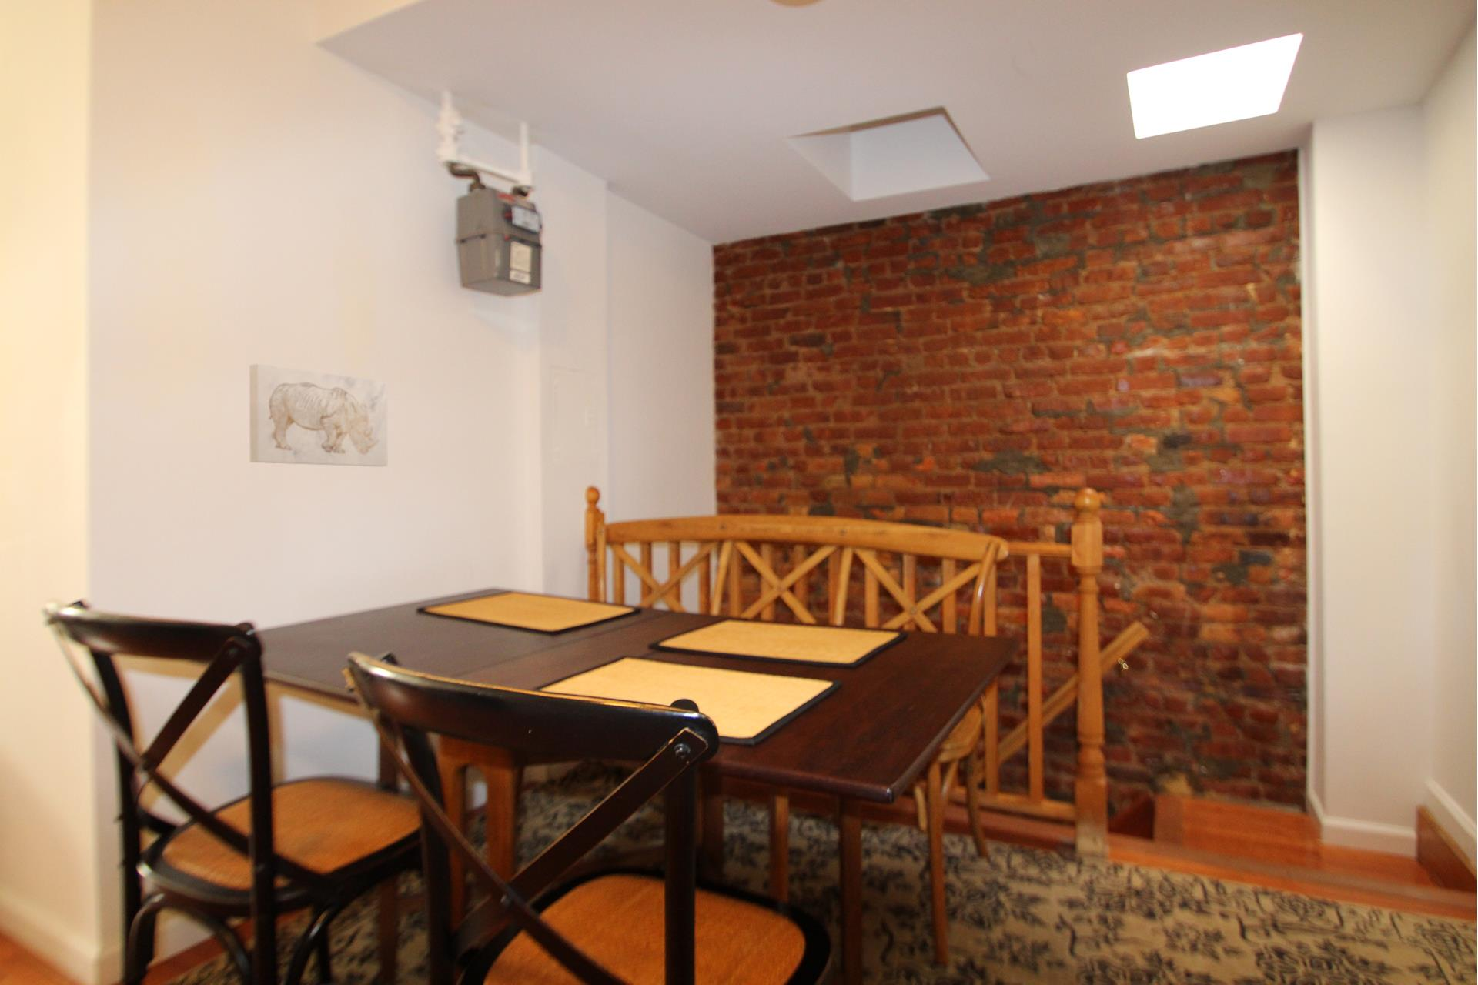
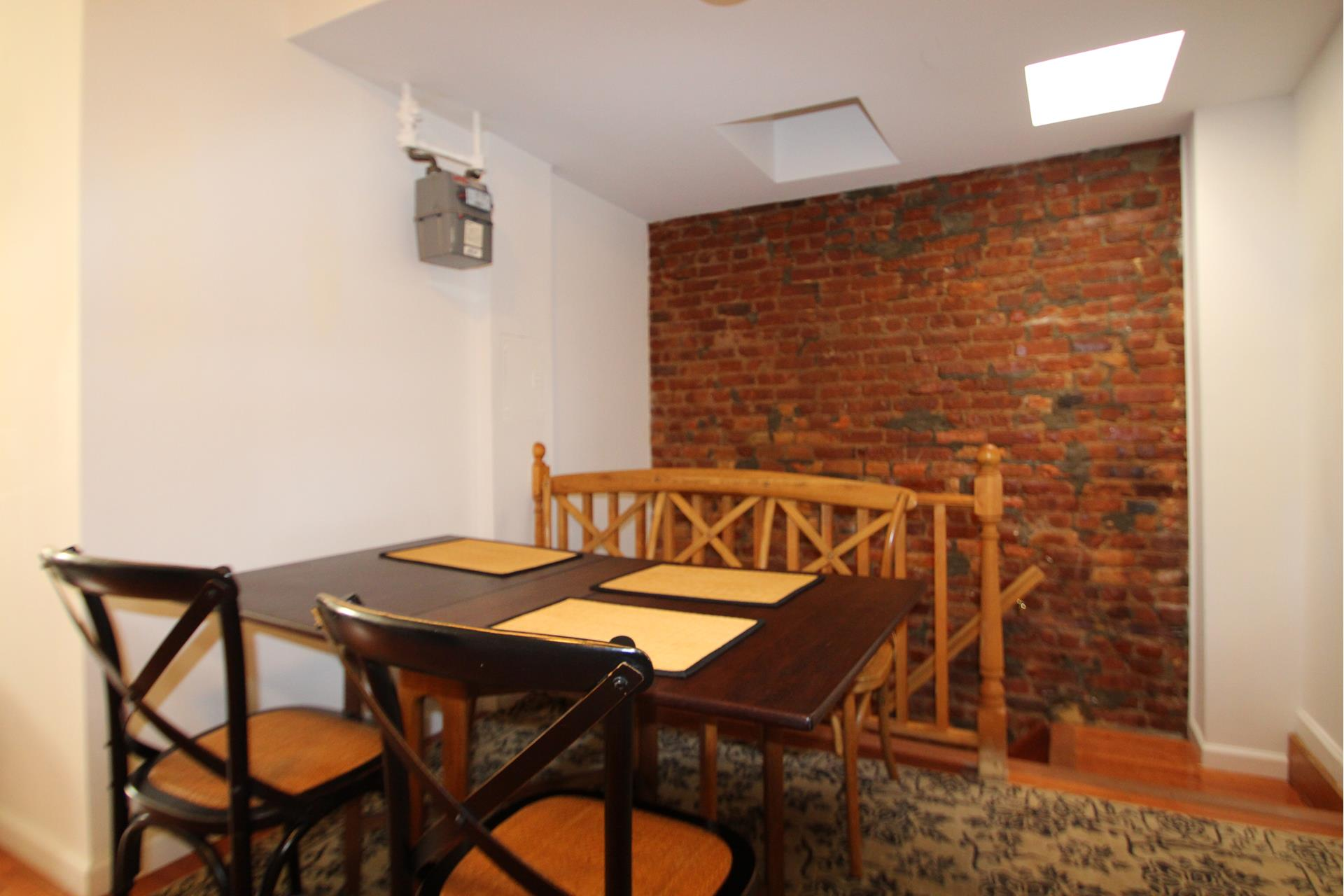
- wall art [249,363,388,467]
